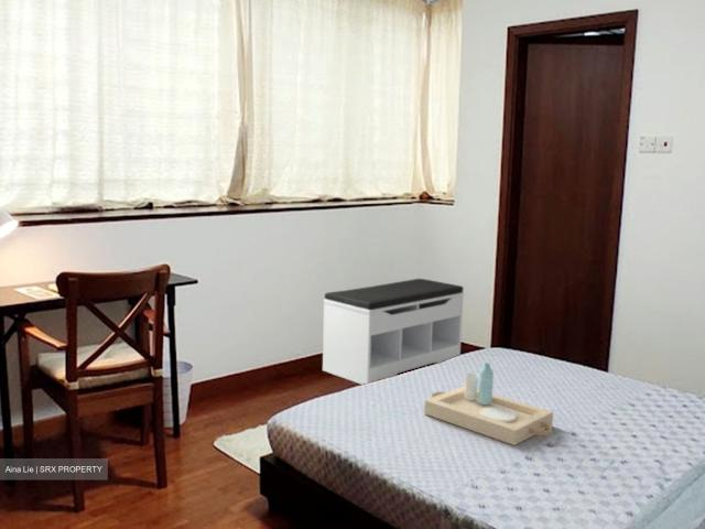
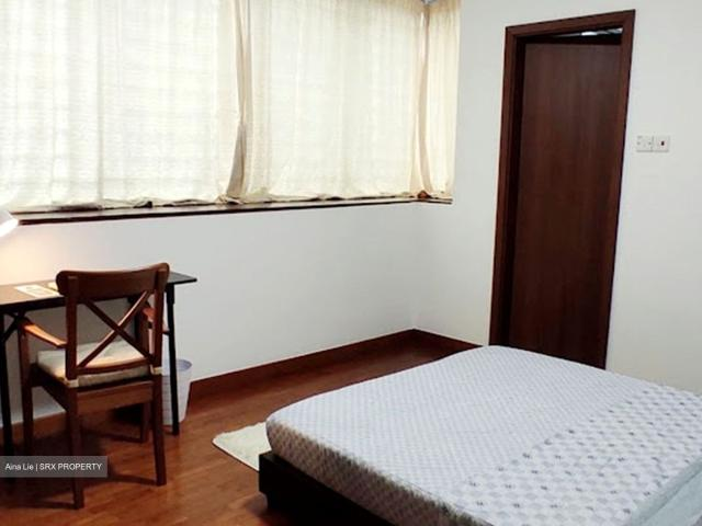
- serving tray [423,363,554,446]
- bench [322,278,465,386]
